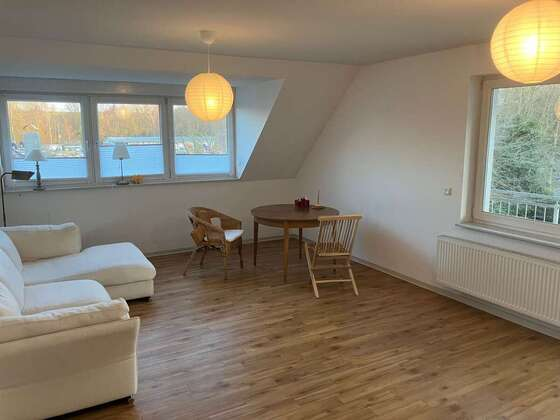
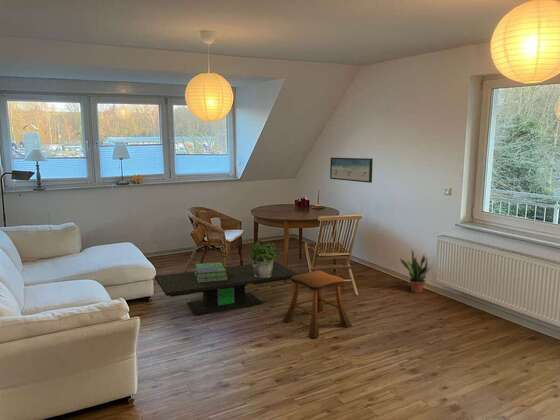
+ stool [282,270,353,339]
+ wall art [329,157,374,184]
+ coffee table [154,260,299,316]
+ stack of books [194,261,228,283]
+ potted plant [246,239,278,278]
+ potted plant [400,249,436,294]
